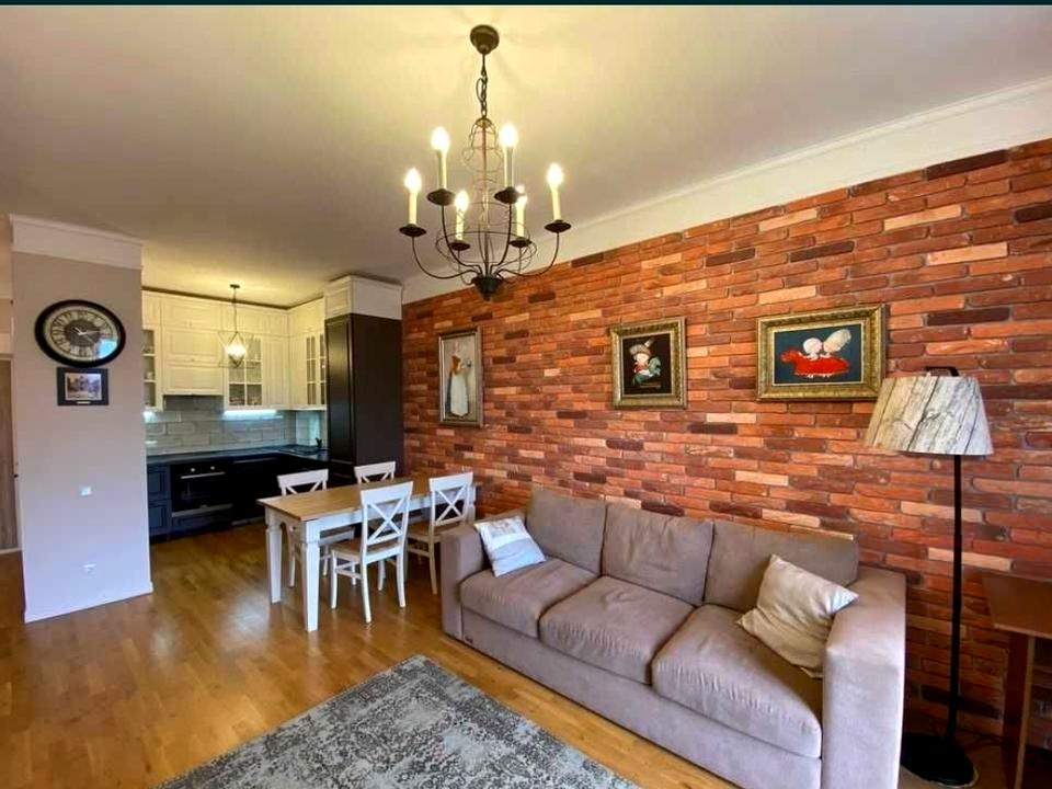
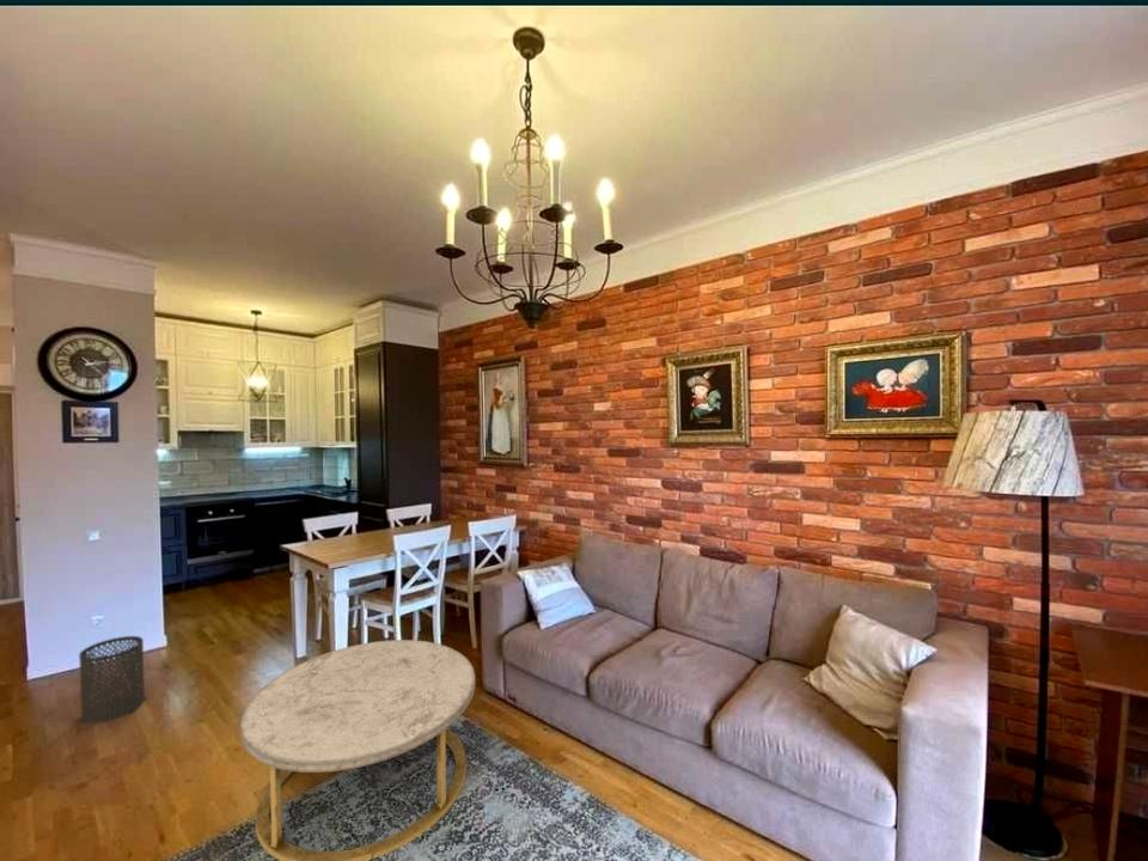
+ trash can [78,635,146,725]
+ coffee table [239,639,476,861]
